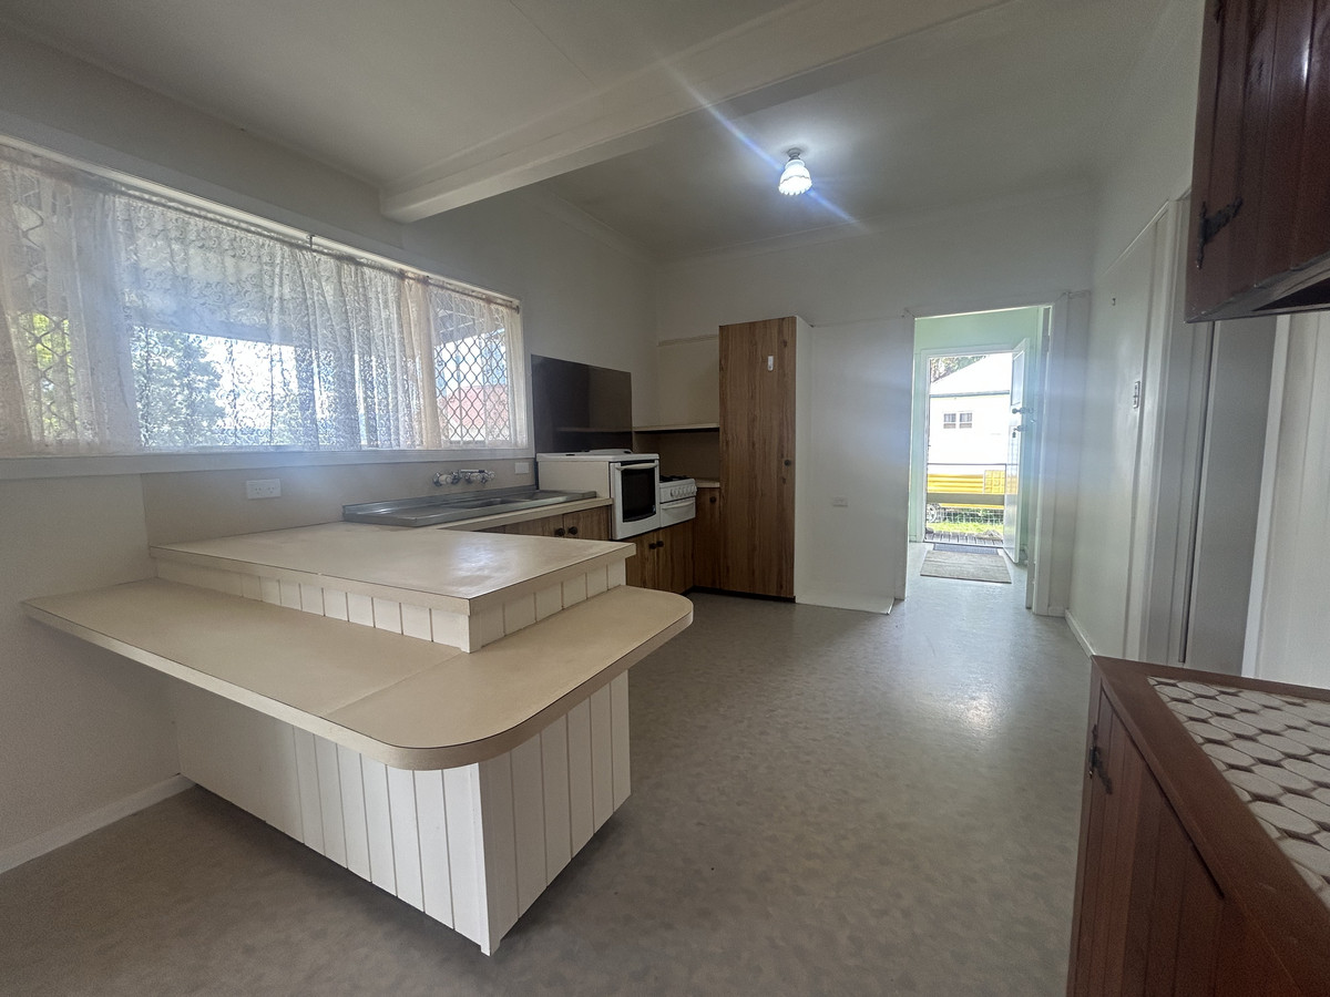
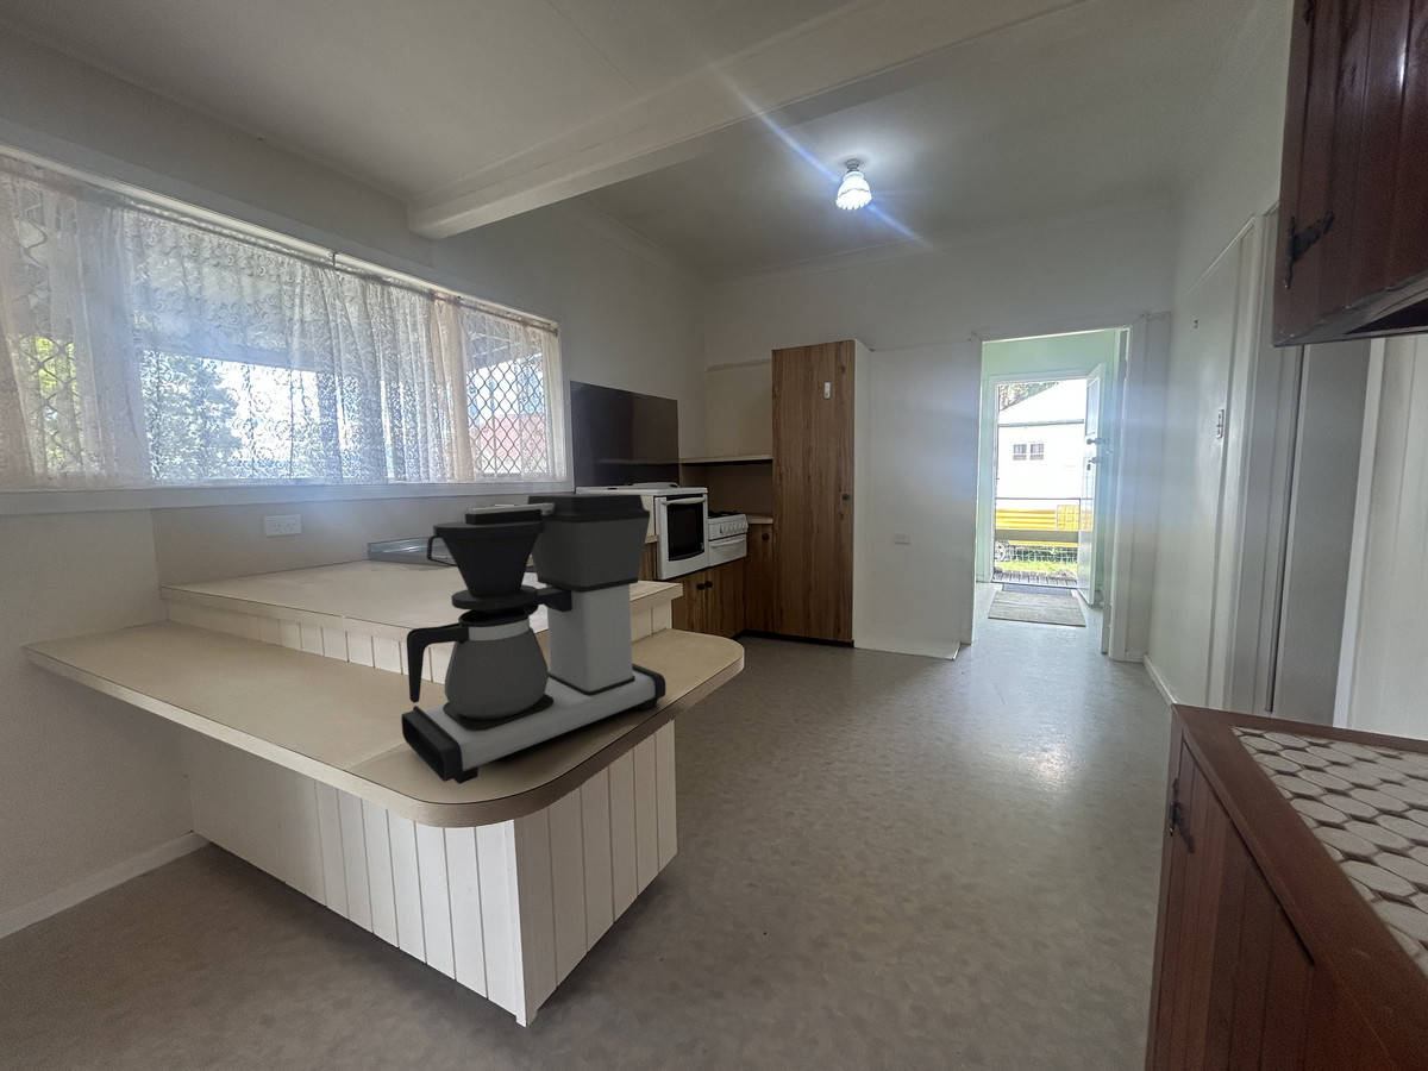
+ coffee maker [400,493,666,785]
